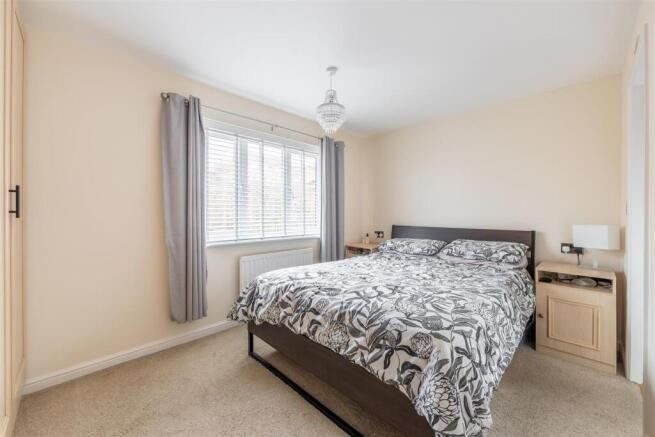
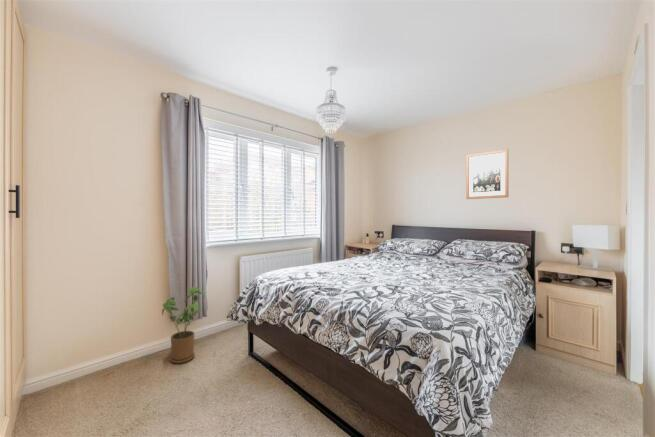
+ house plant [161,286,206,364]
+ wall art [465,148,509,200]
